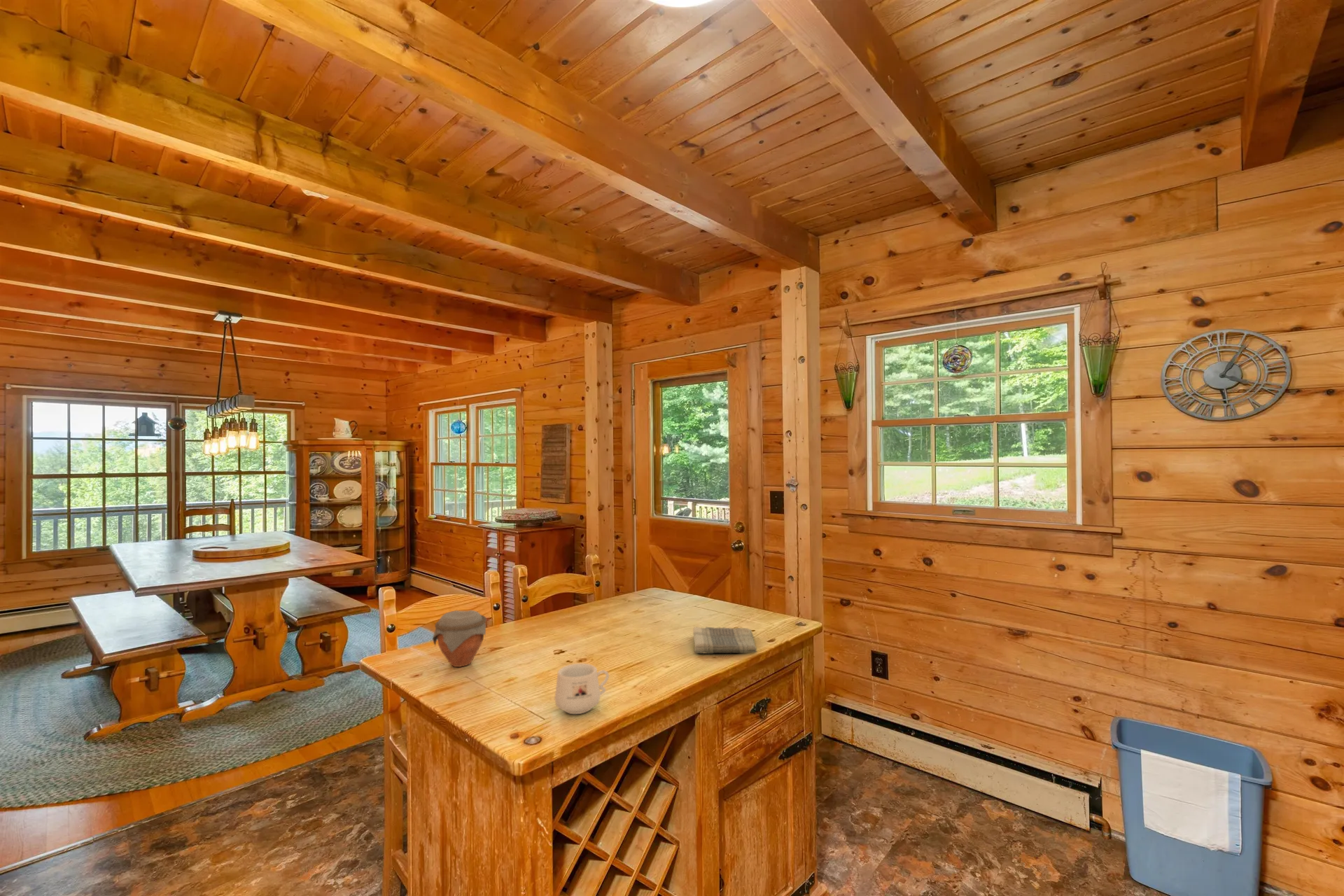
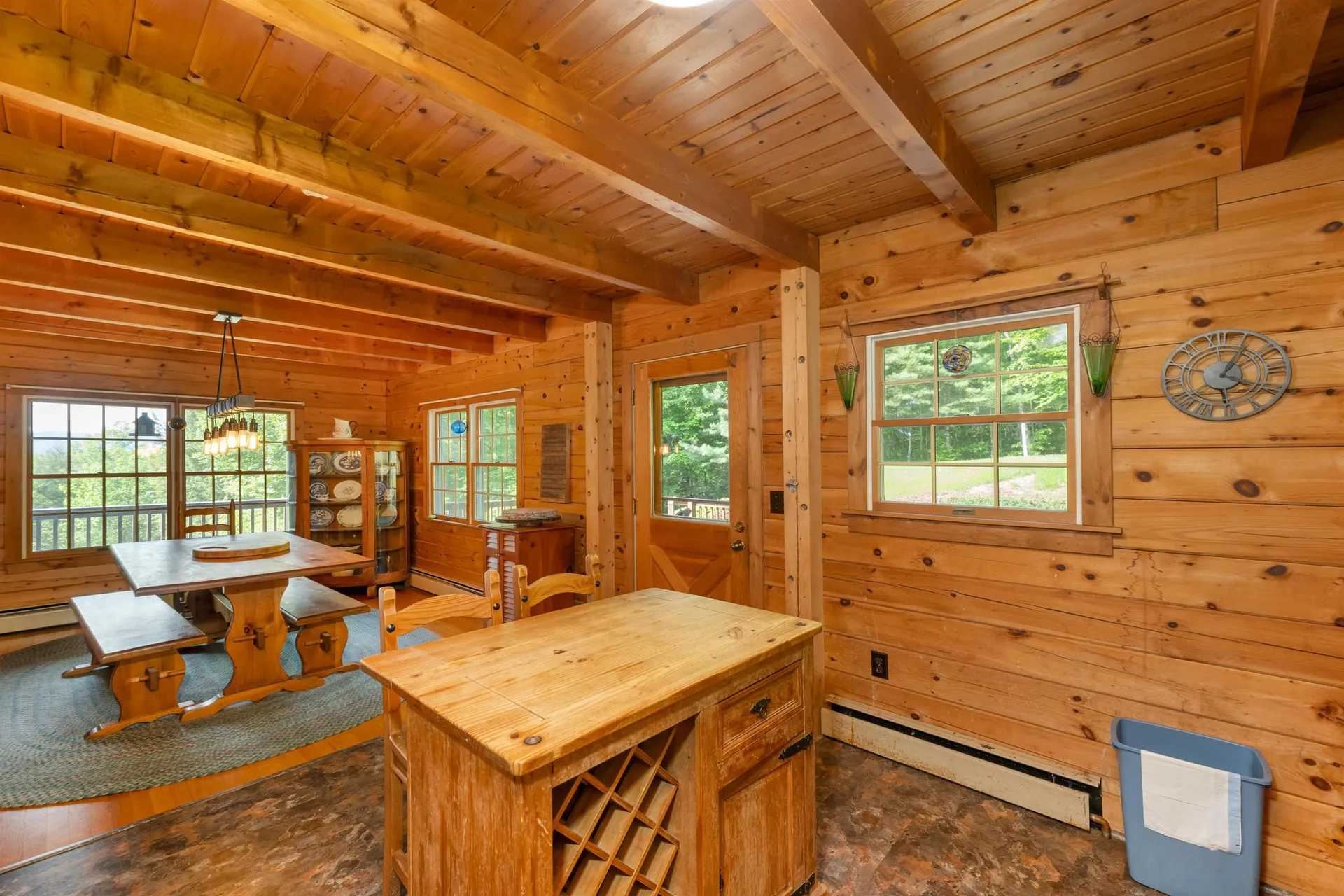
- mug [554,663,610,715]
- dish towel [692,626,757,654]
- jar [432,610,487,668]
